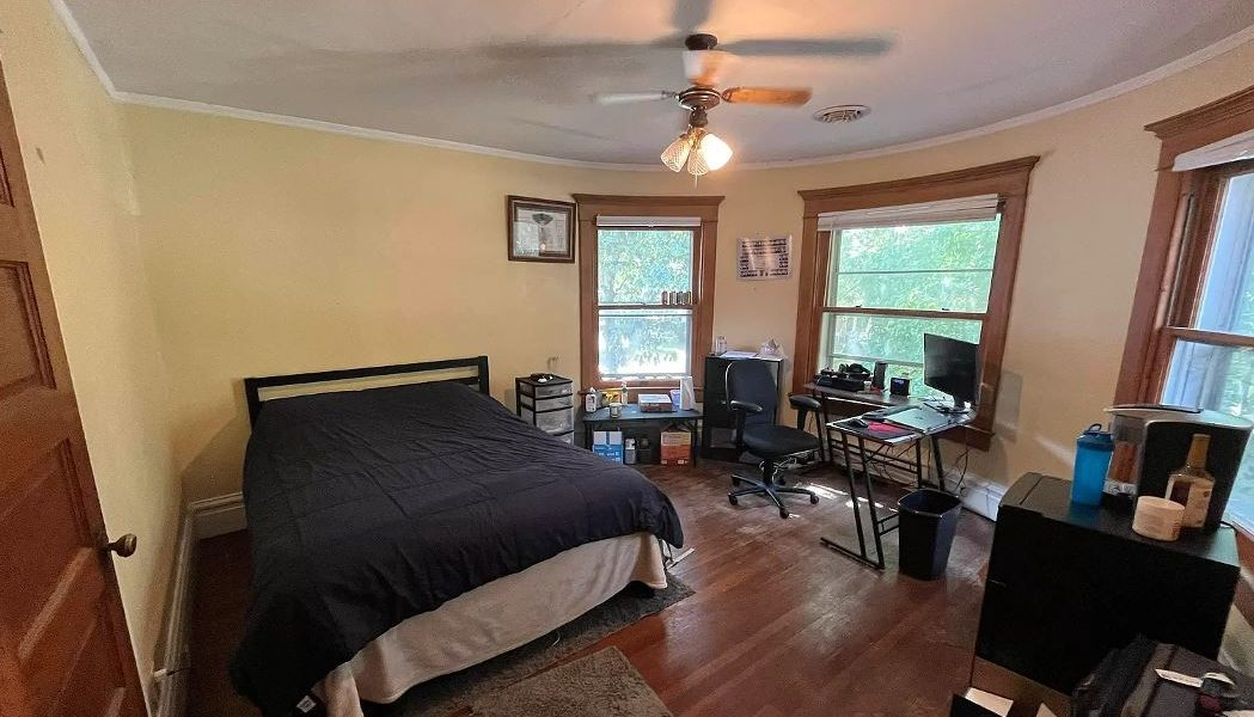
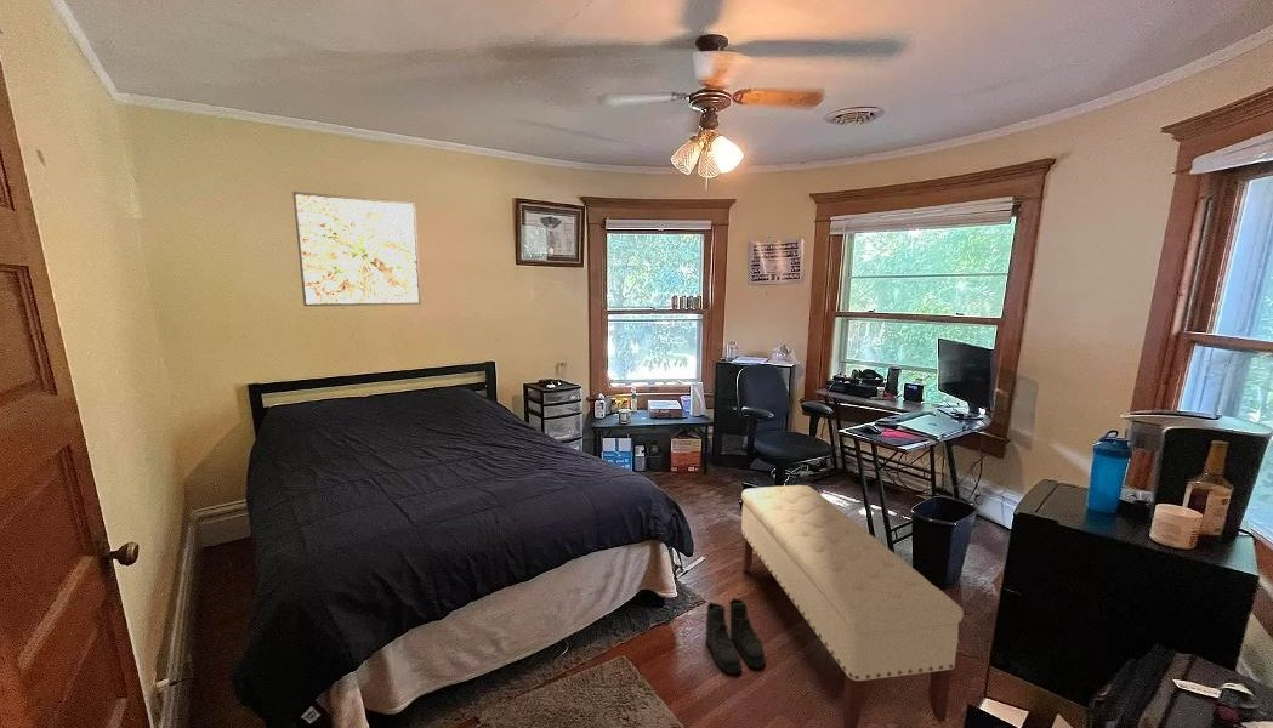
+ boots [705,596,766,675]
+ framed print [291,190,422,307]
+ bench [740,484,965,728]
